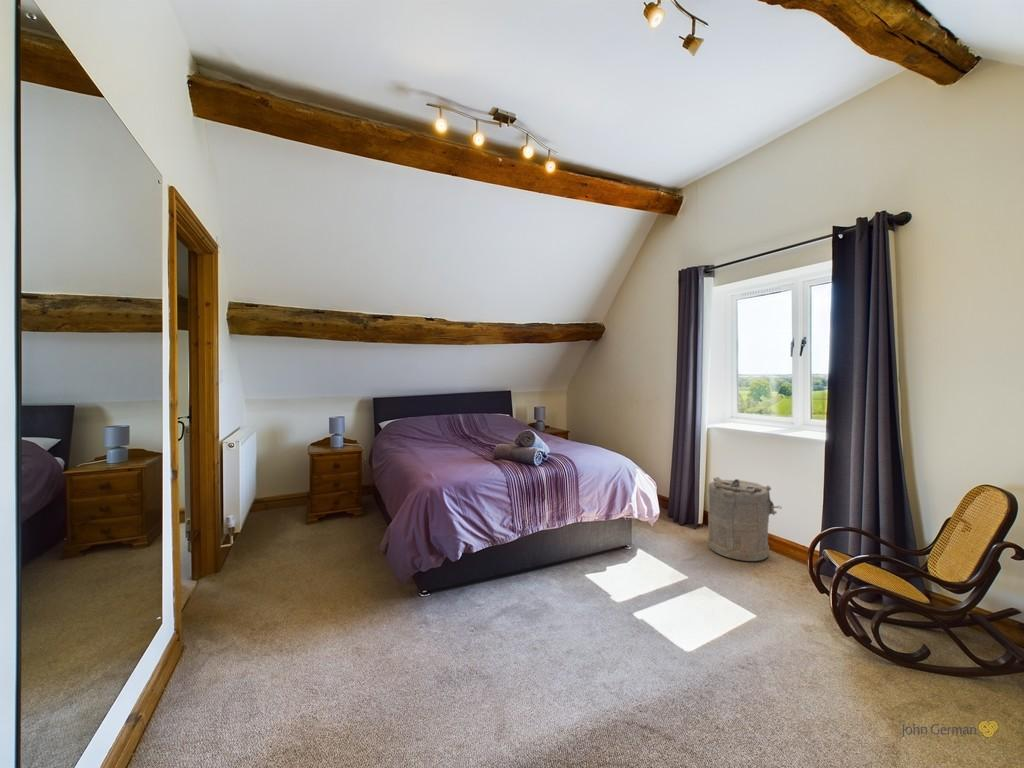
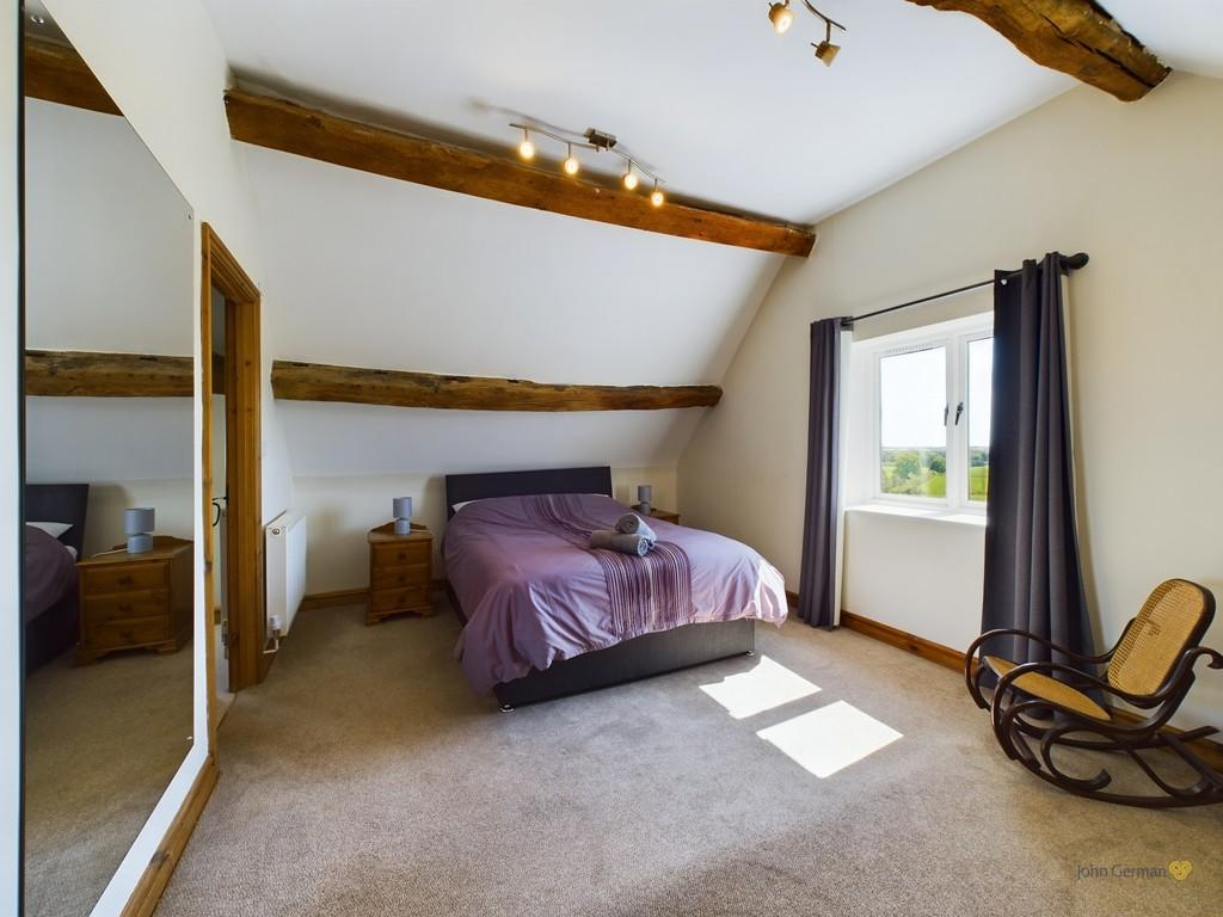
- laundry hamper [707,476,783,562]
